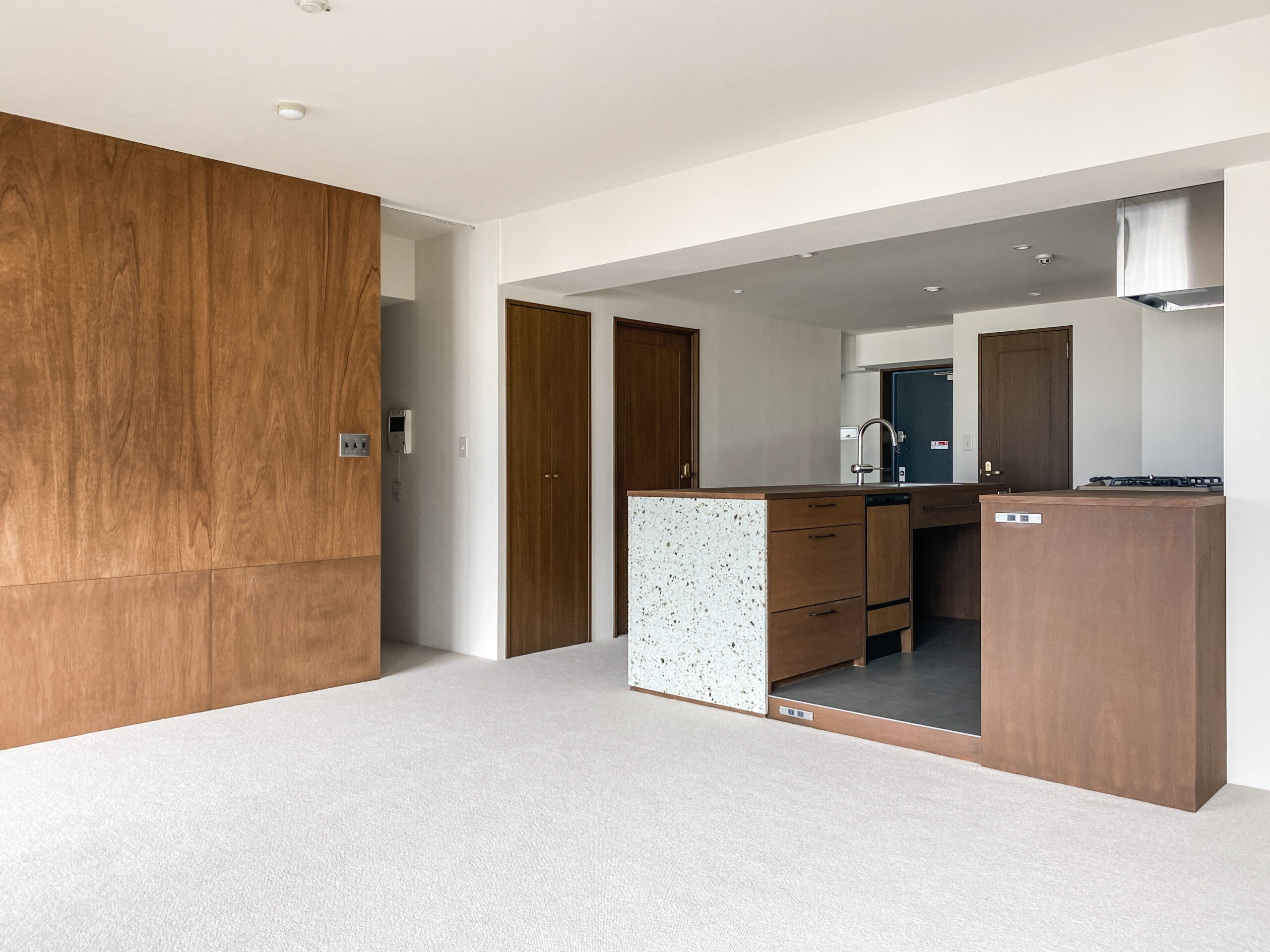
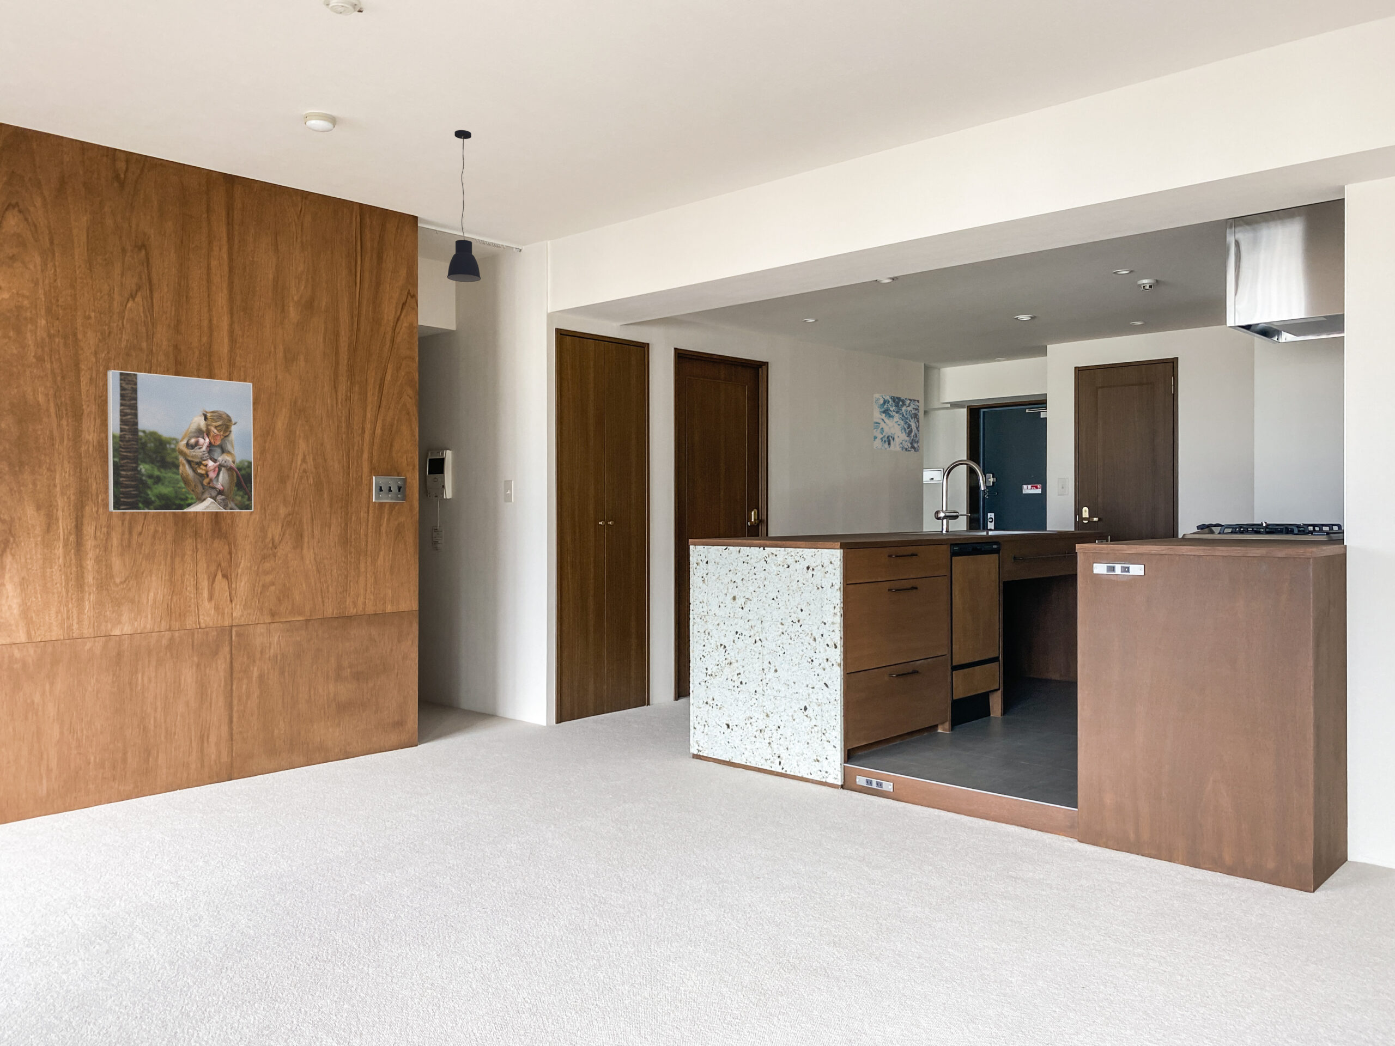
+ wall art [873,393,919,453]
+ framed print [107,369,254,512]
+ pendant light [447,130,481,282]
